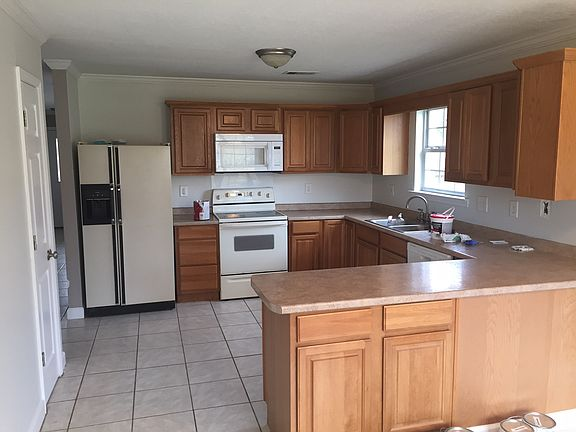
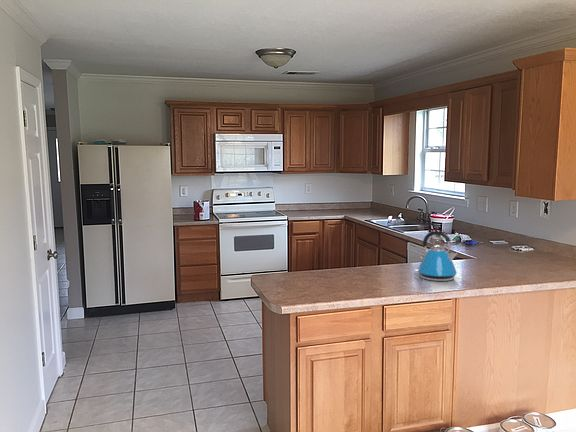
+ kettle [414,230,458,282]
